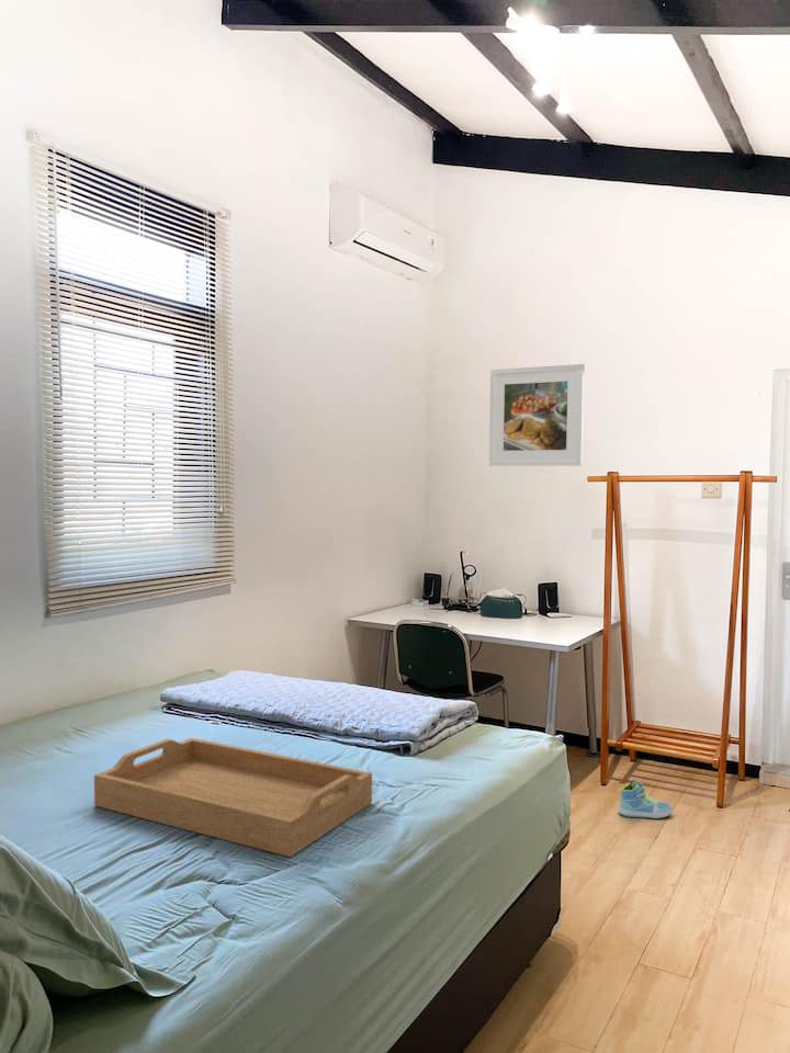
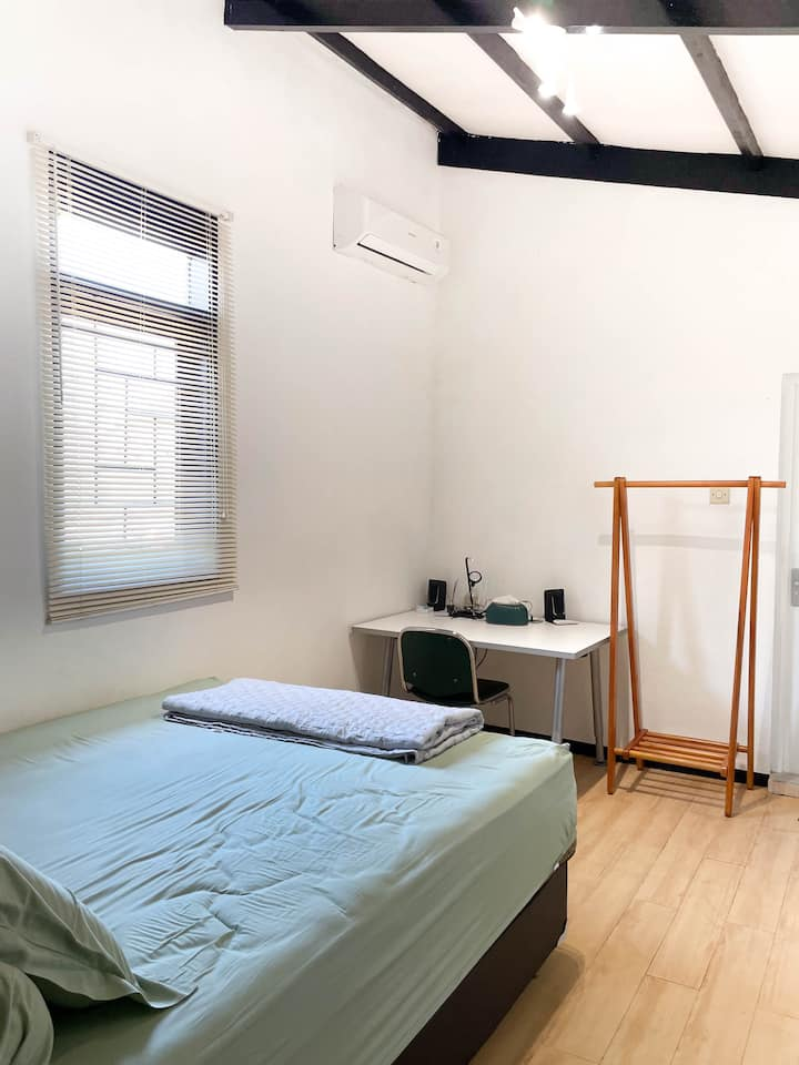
- sneaker [618,779,674,819]
- serving tray [93,737,373,858]
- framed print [488,363,586,467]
